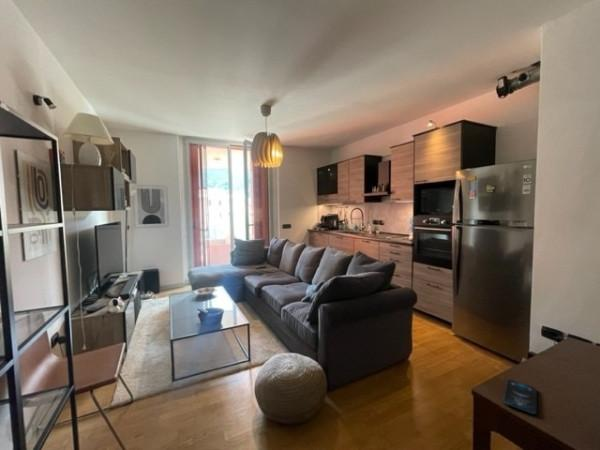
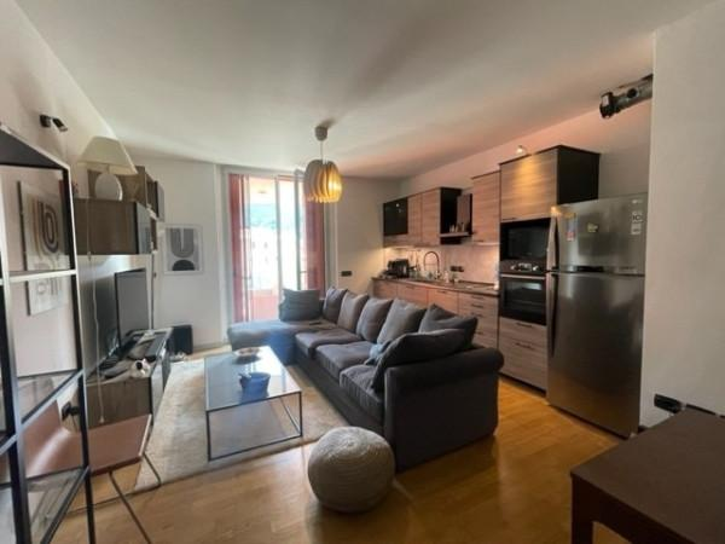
- smartphone [502,378,538,415]
